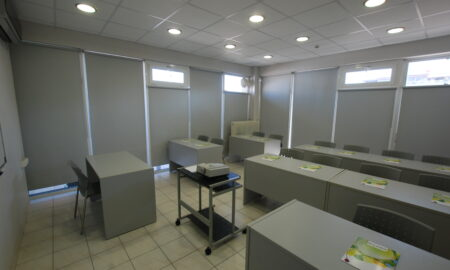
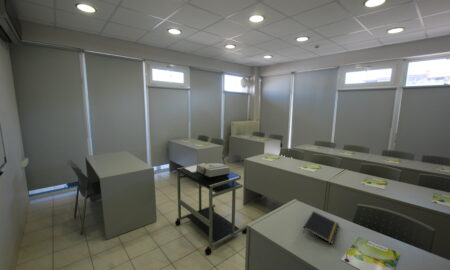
+ notepad [302,210,340,245]
